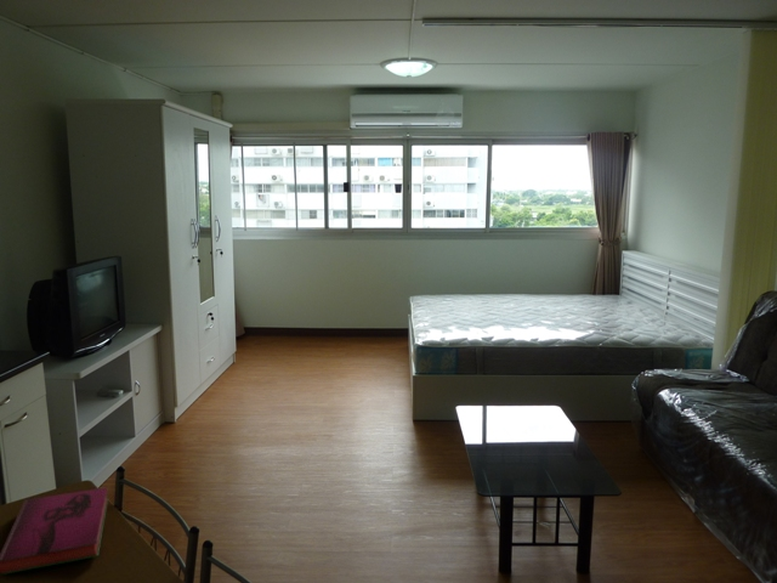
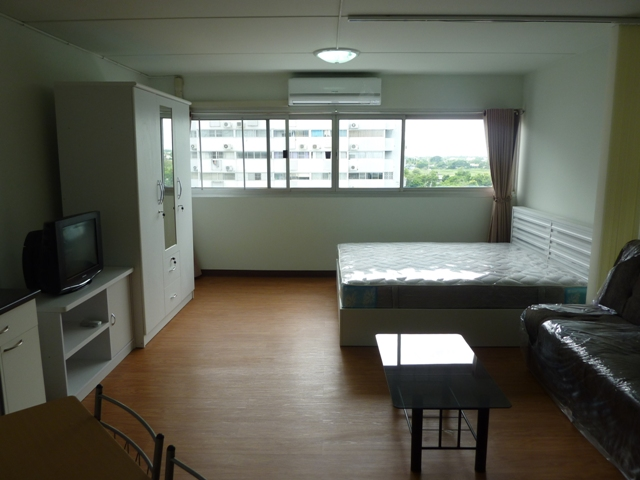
- hardback book [0,486,109,577]
